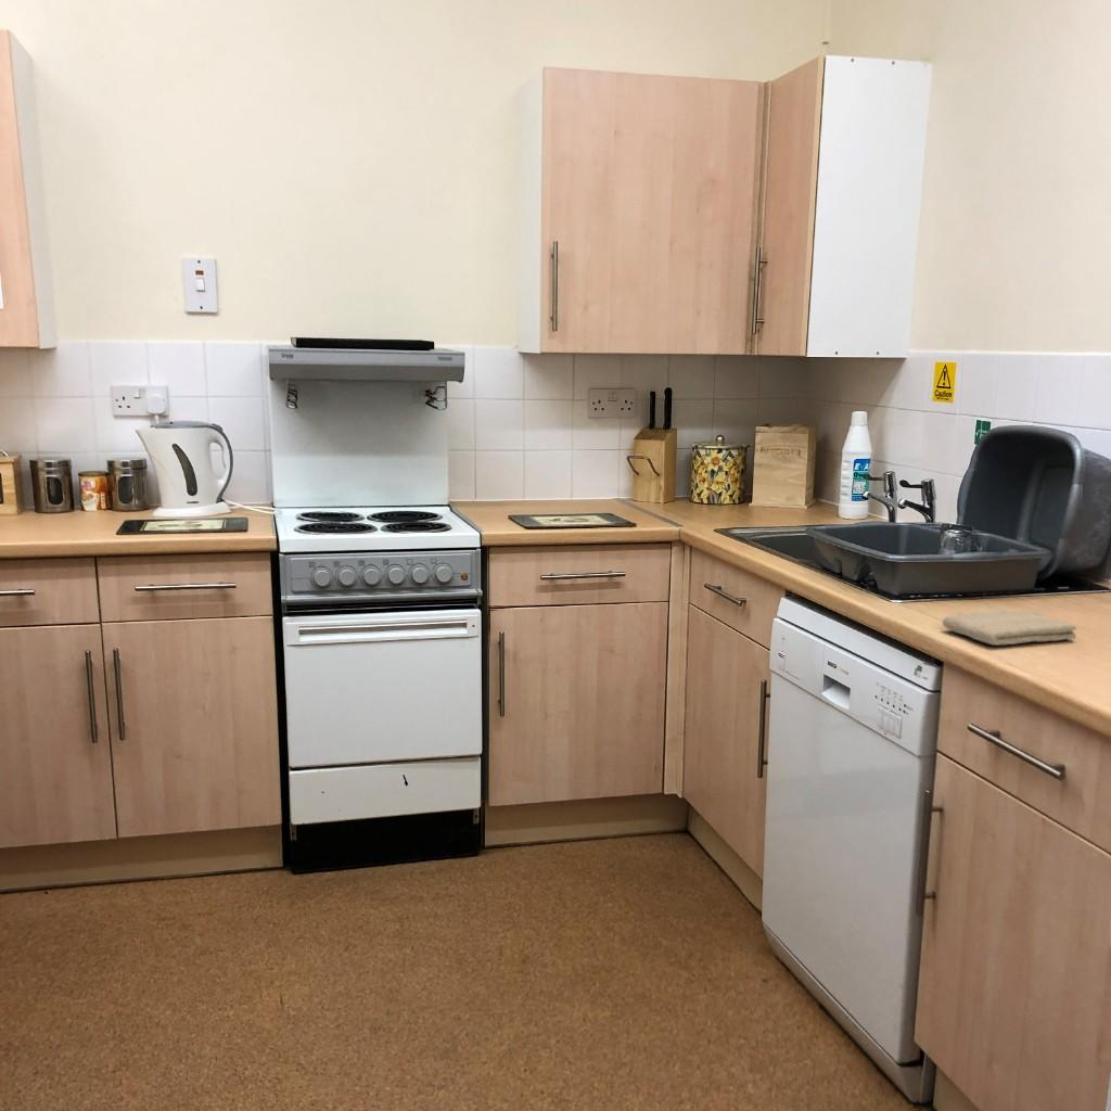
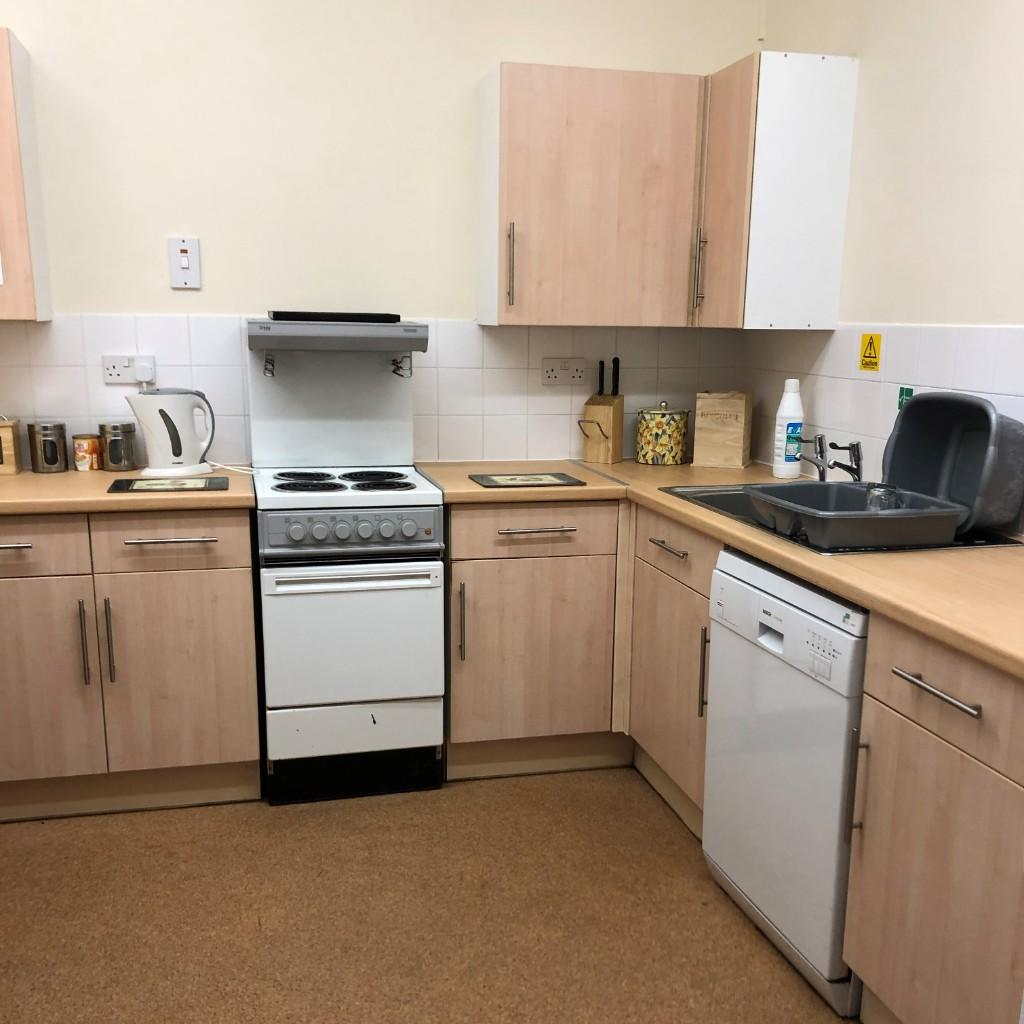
- washcloth [942,608,1077,647]
